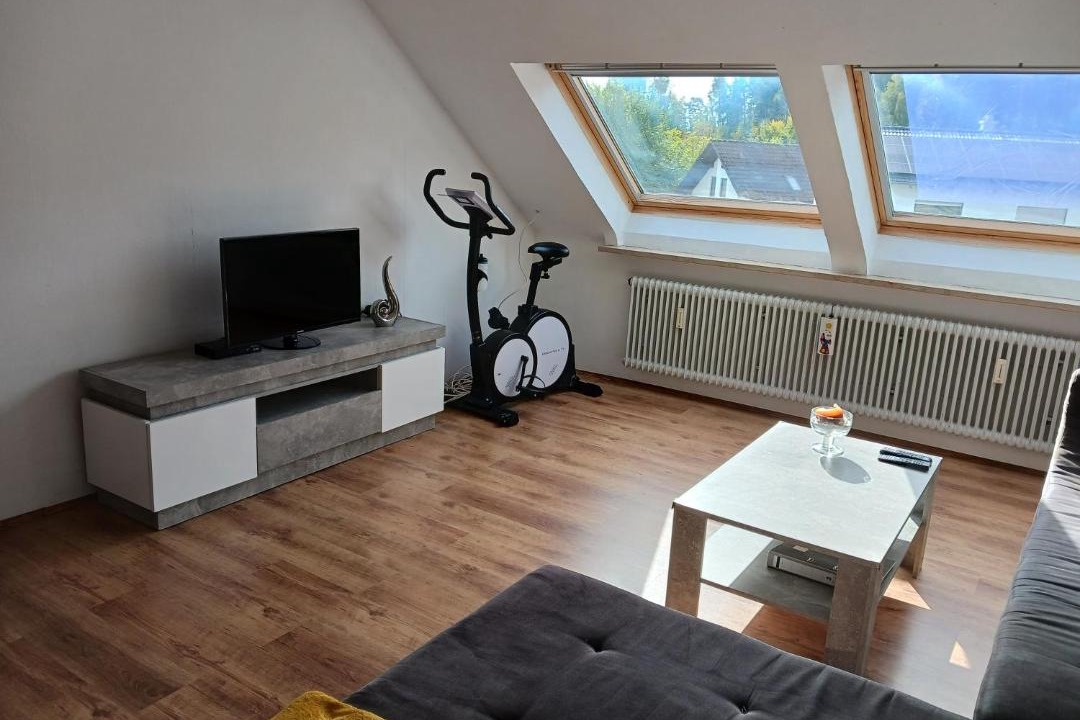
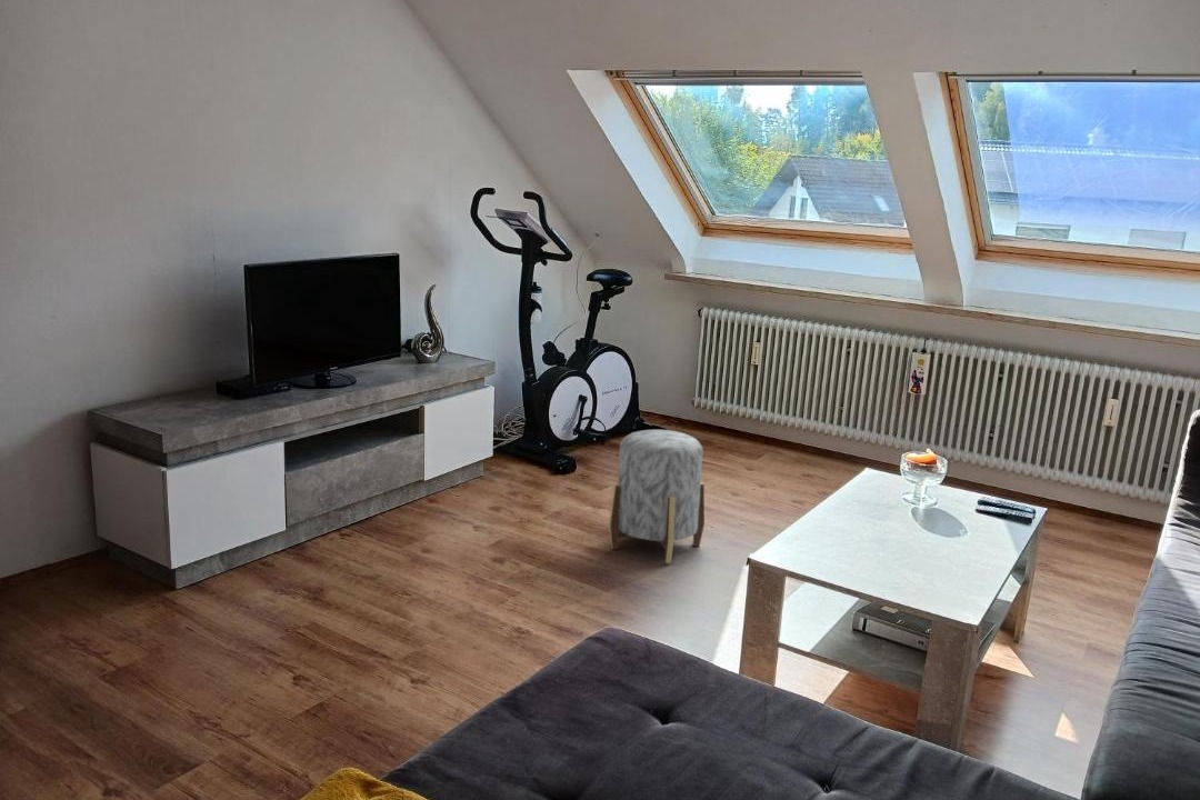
+ stool [608,429,706,564]
